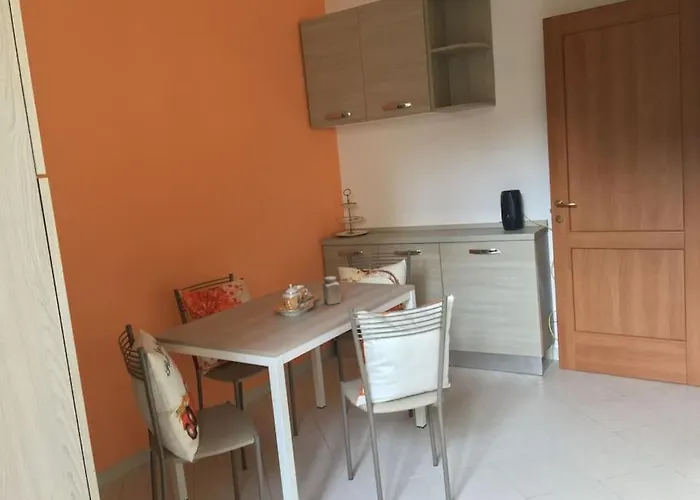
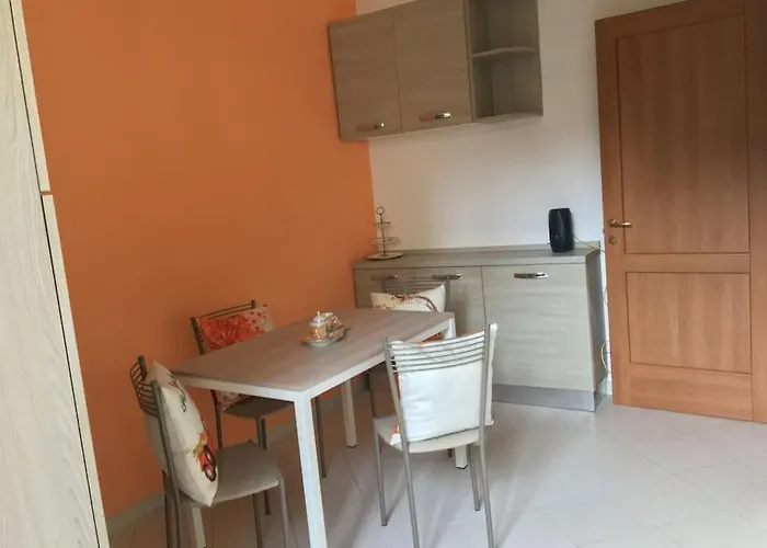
- salt shaker [321,275,342,306]
